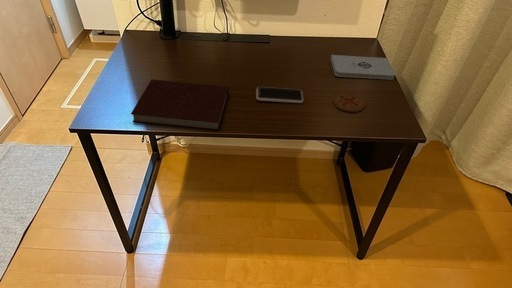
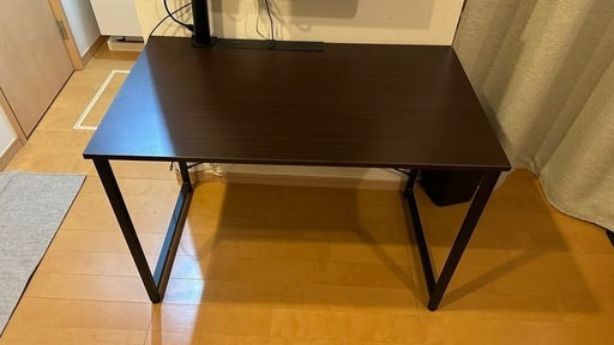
- notebook [130,79,230,132]
- coaster [332,92,366,113]
- notepad [330,54,397,81]
- smartphone [255,86,304,104]
